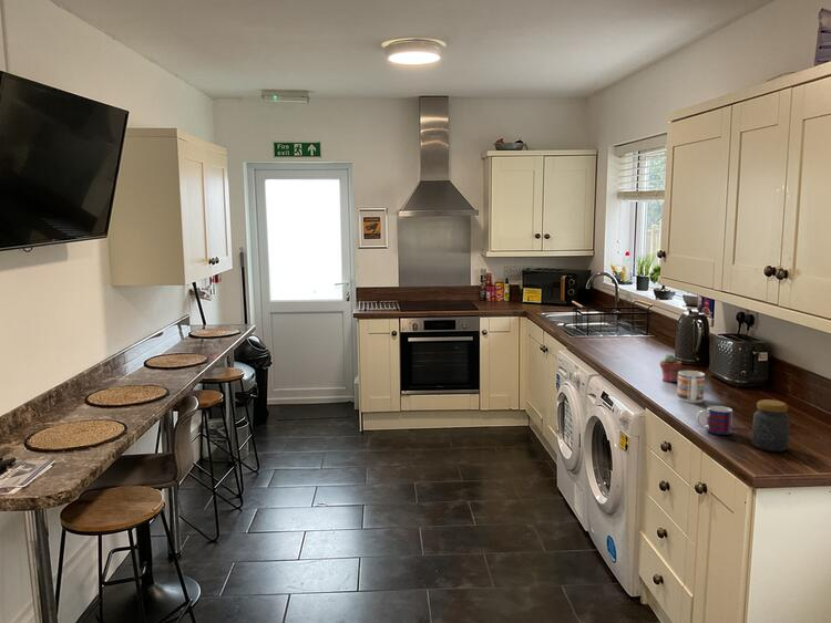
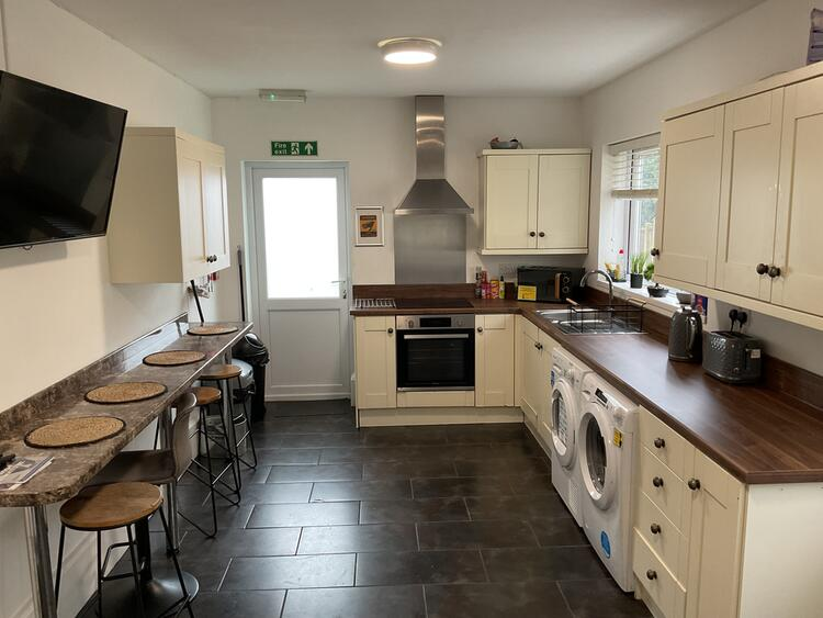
- mug [695,405,733,436]
- mug [676,370,706,404]
- jar [751,398,791,453]
- potted succulent [659,353,683,383]
